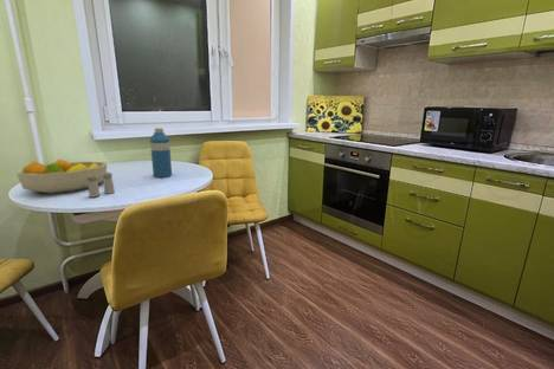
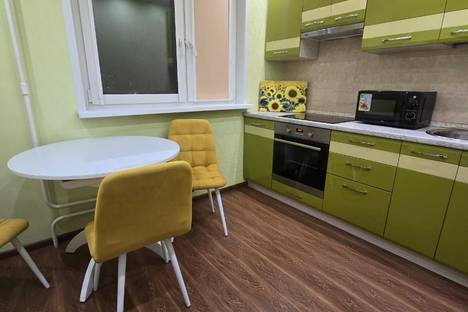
- fruit bowl [15,157,108,194]
- salt and pepper shaker [86,171,116,199]
- water bottle [149,127,173,179]
